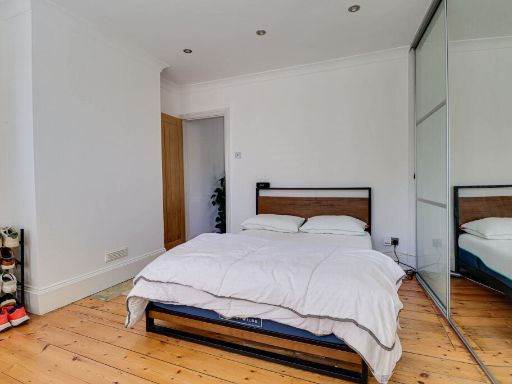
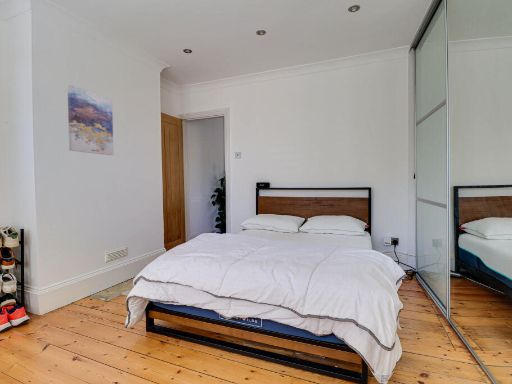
+ wall art [67,84,114,156]
